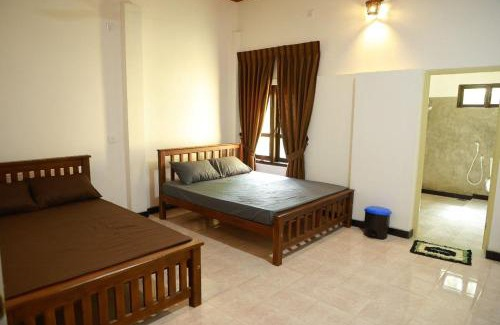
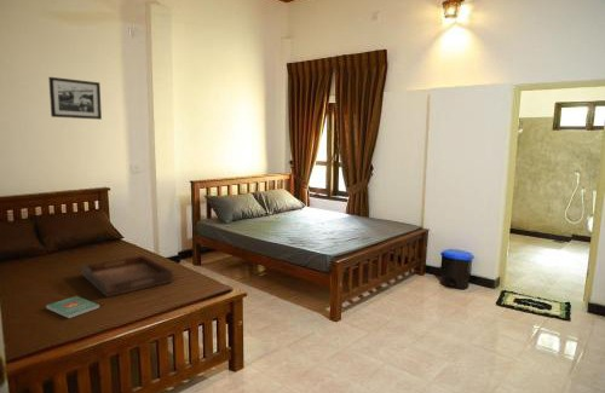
+ book [45,295,100,319]
+ serving tray [80,254,174,299]
+ picture frame [47,76,103,121]
